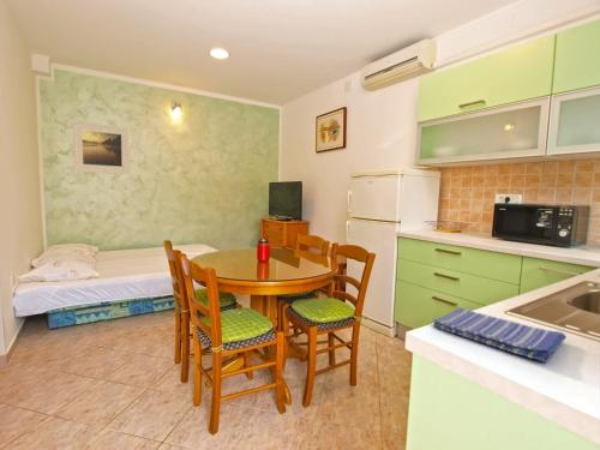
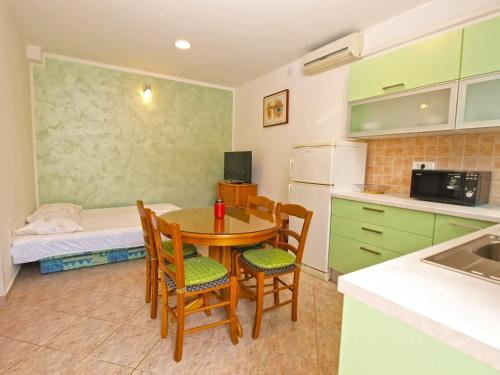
- dish towel [432,306,568,364]
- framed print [71,120,131,176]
